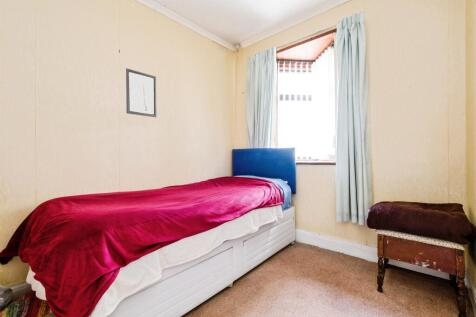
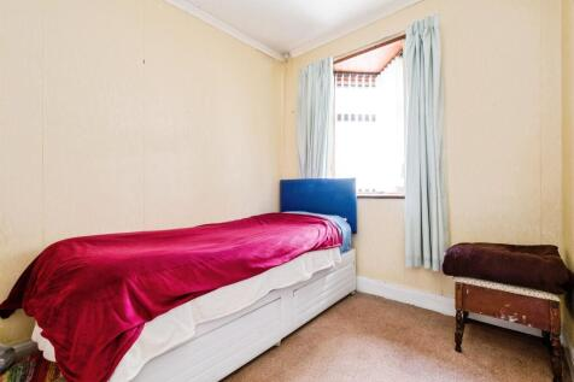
- wall art [125,67,157,118]
